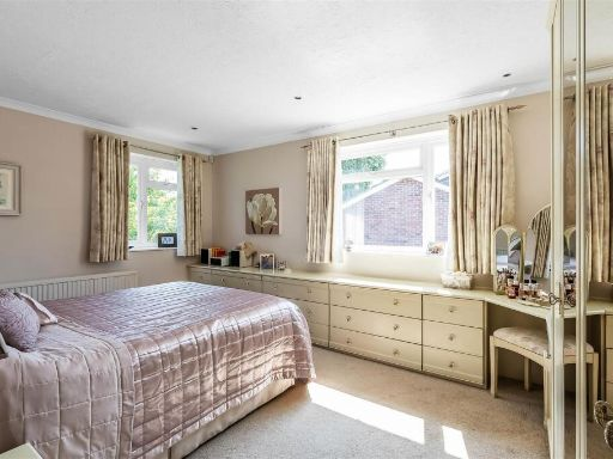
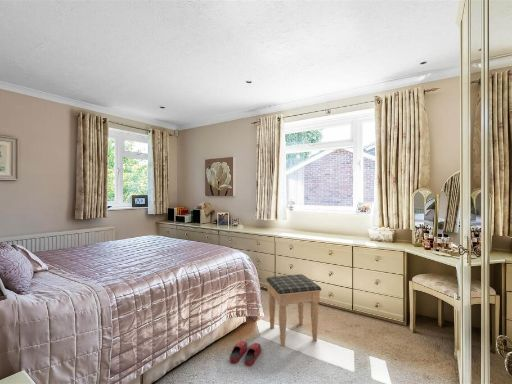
+ slippers [229,340,262,367]
+ footstool [265,273,322,347]
